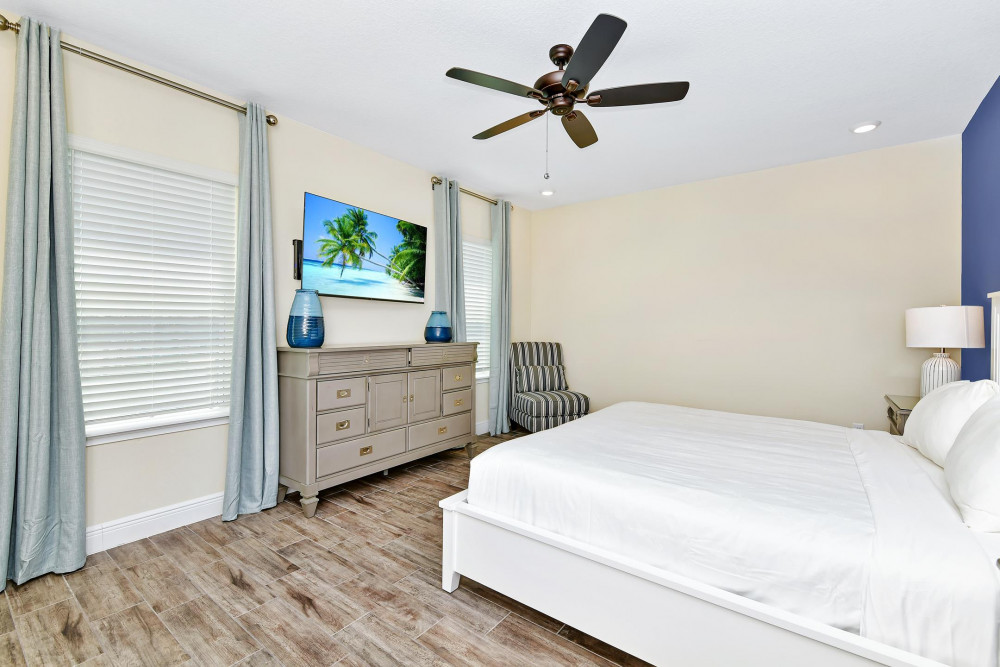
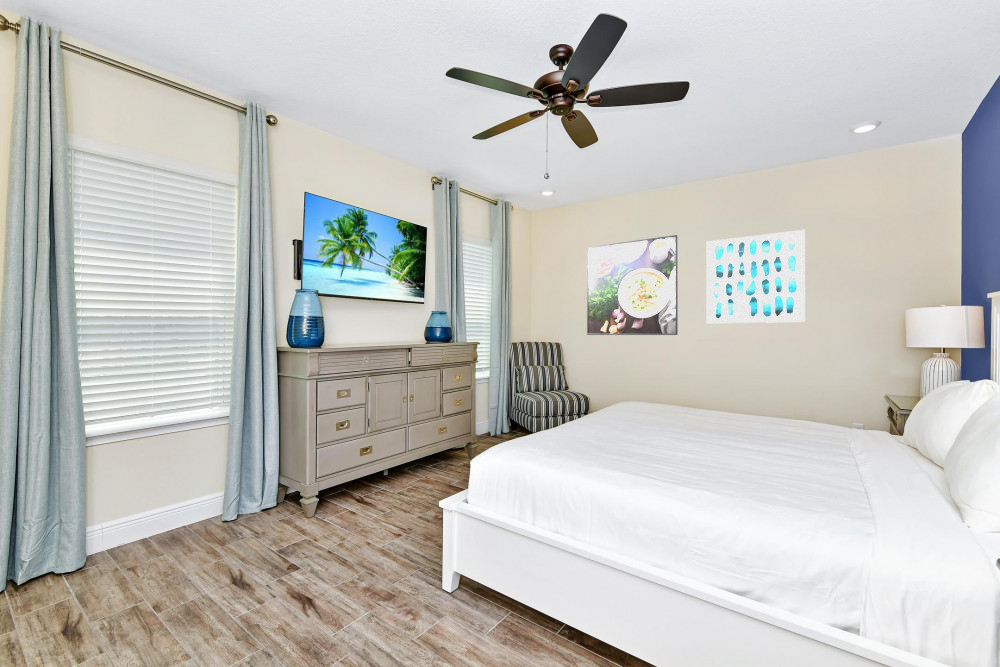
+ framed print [586,234,679,336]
+ wall art [705,229,806,324]
